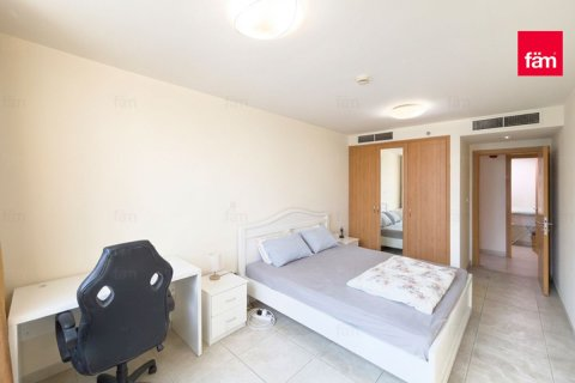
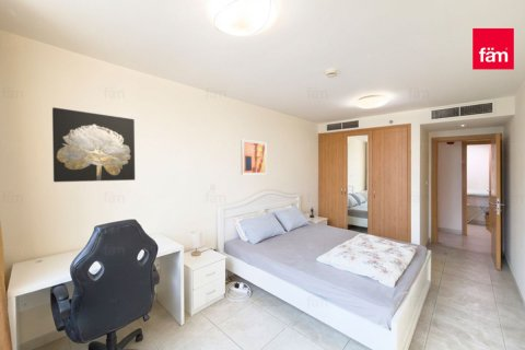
+ wall art [240,139,268,175]
+ wall art [51,106,136,183]
